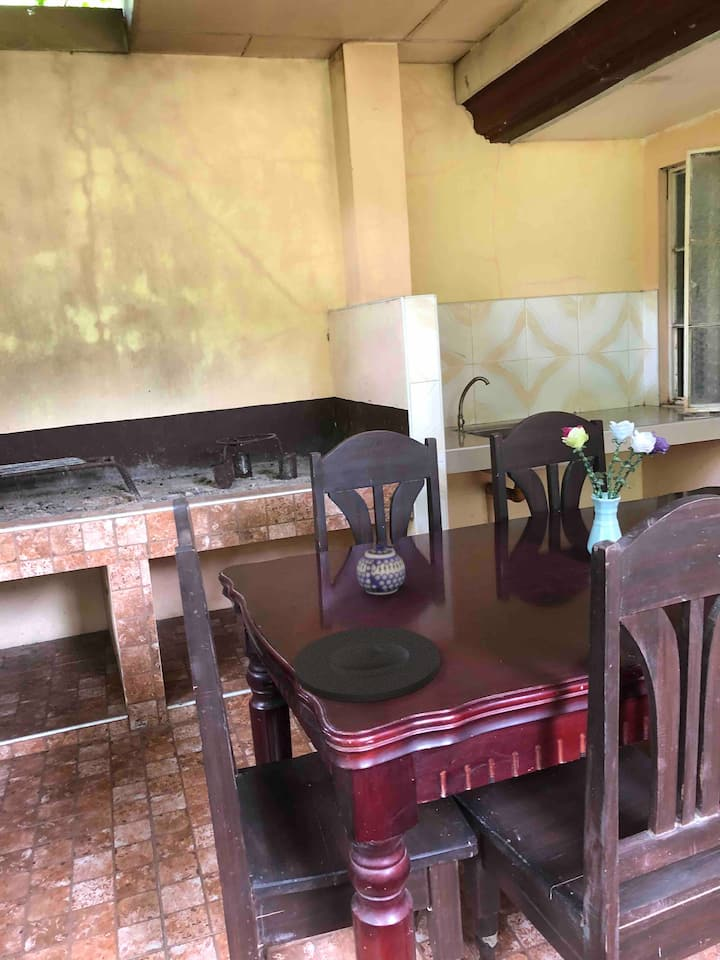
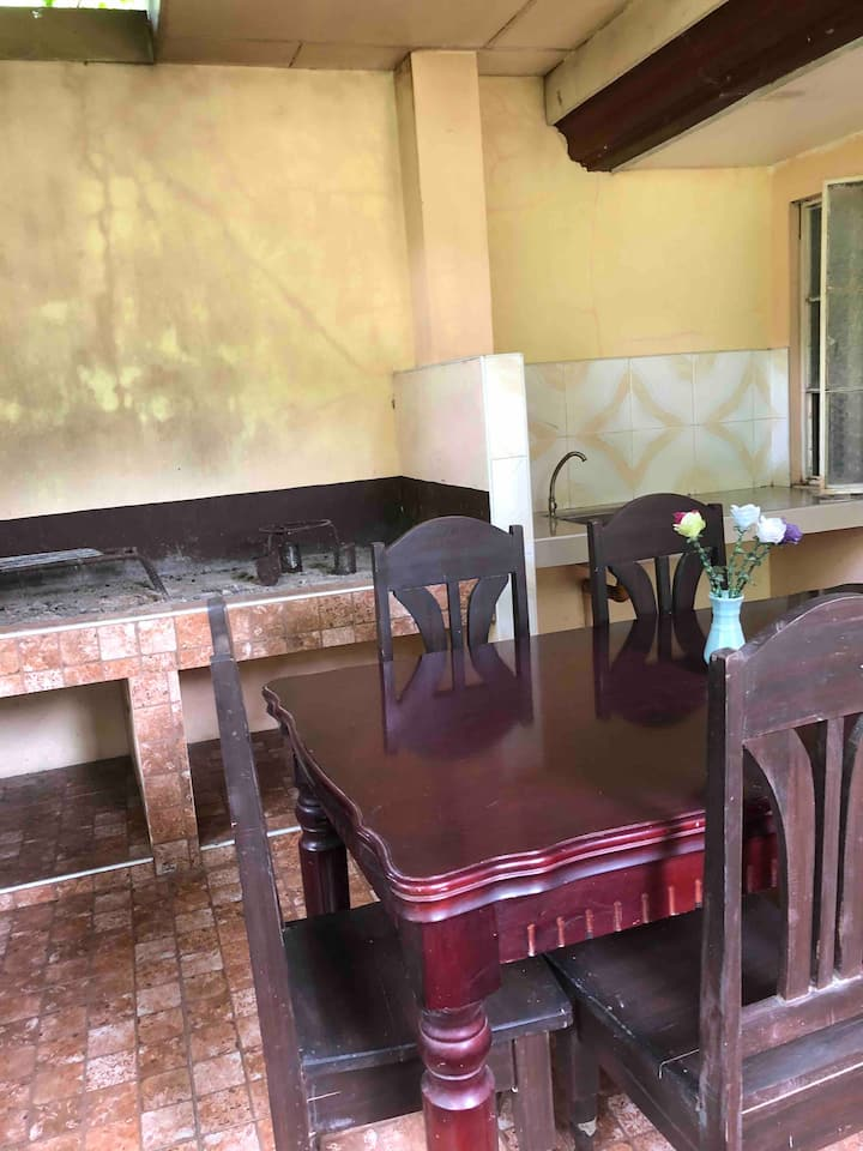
- teapot [356,542,406,596]
- plate [293,626,441,703]
